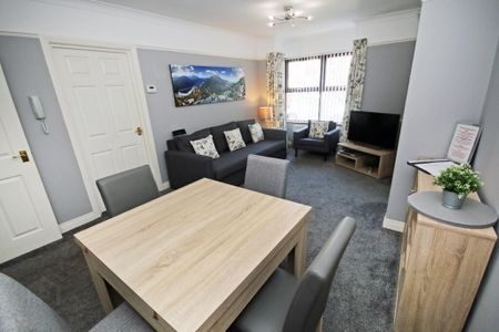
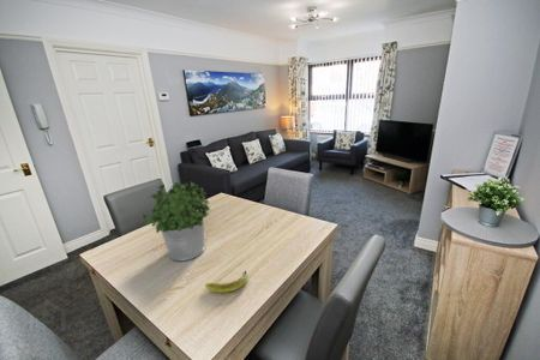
+ banana [204,270,248,294]
+ potted plant [142,181,212,262]
